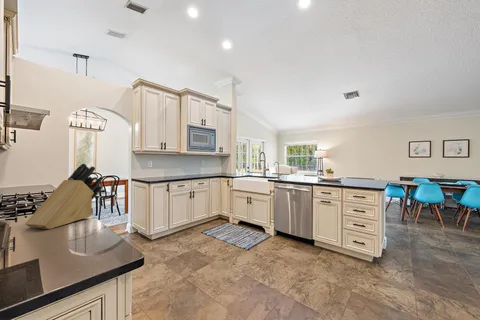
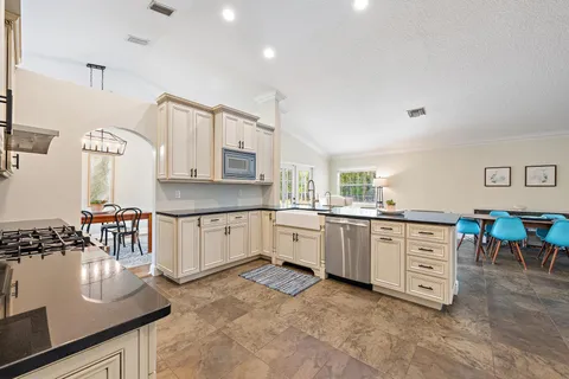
- knife block [24,162,104,230]
